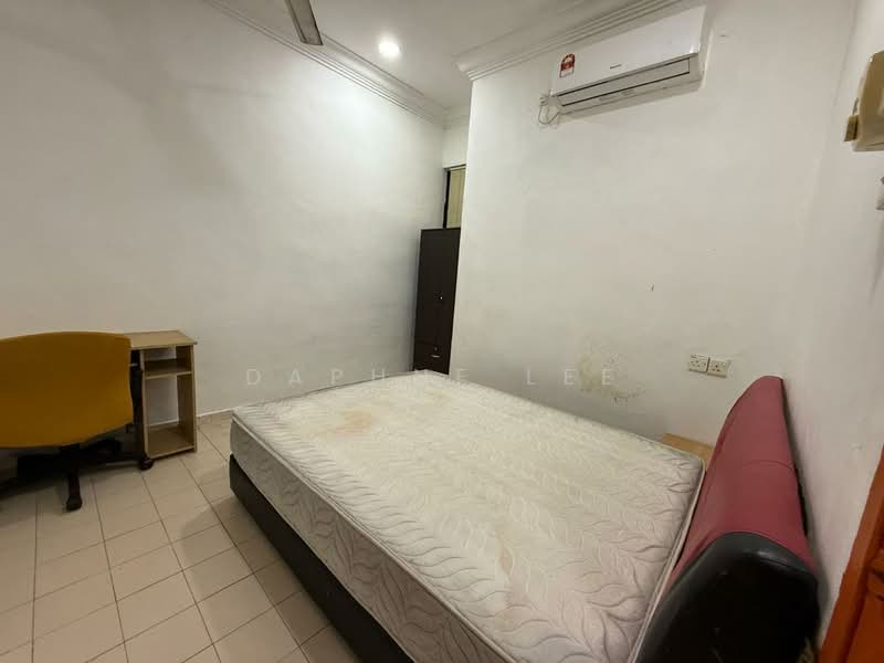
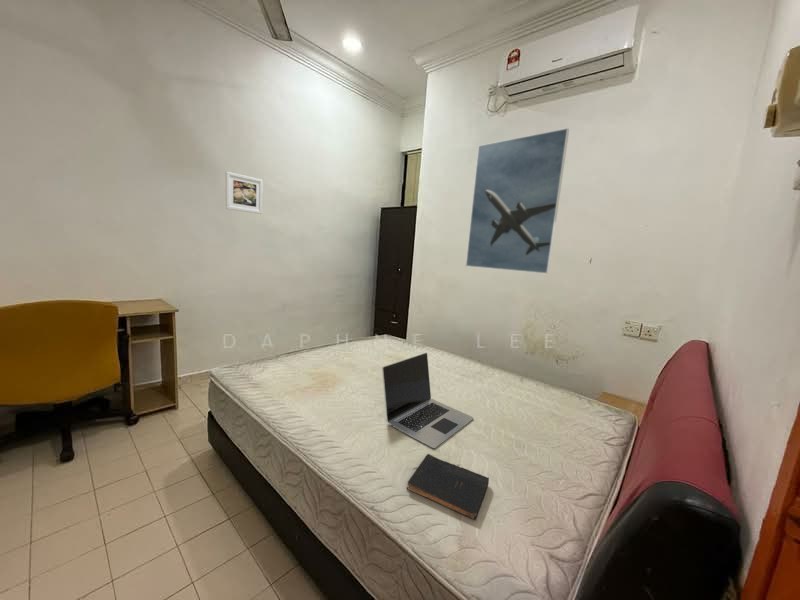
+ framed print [225,171,264,215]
+ laptop [381,352,475,449]
+ book [406,453,490,521]
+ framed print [465,127,570,275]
